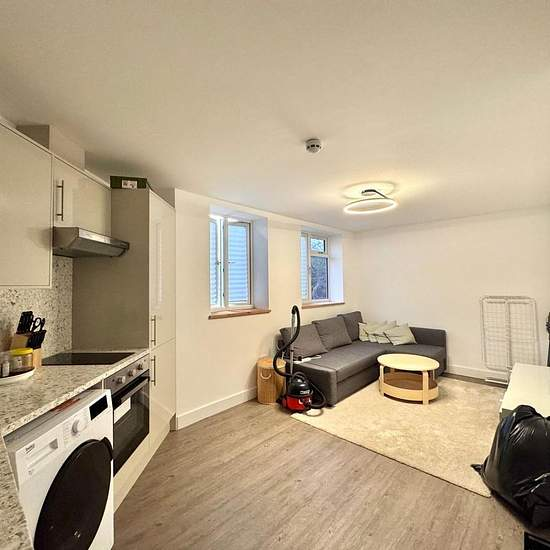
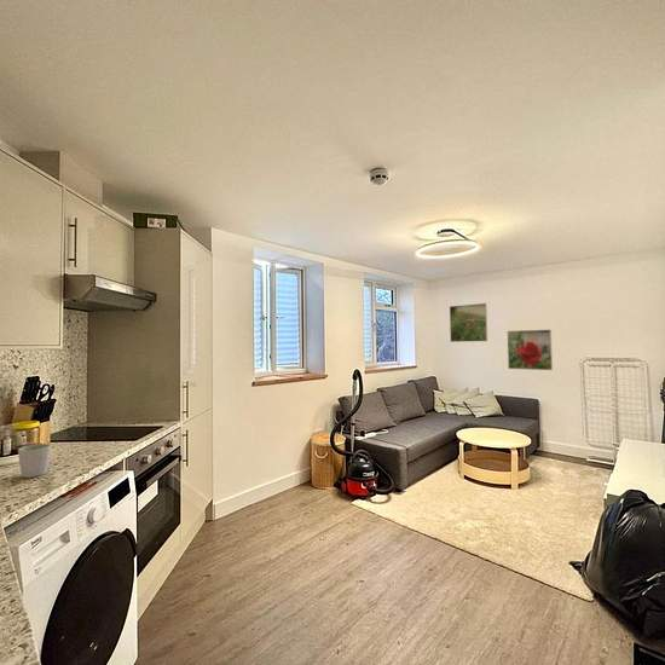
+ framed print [507,329,554,371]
+ mug [17,443,53,479]
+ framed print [449,302,488,343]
